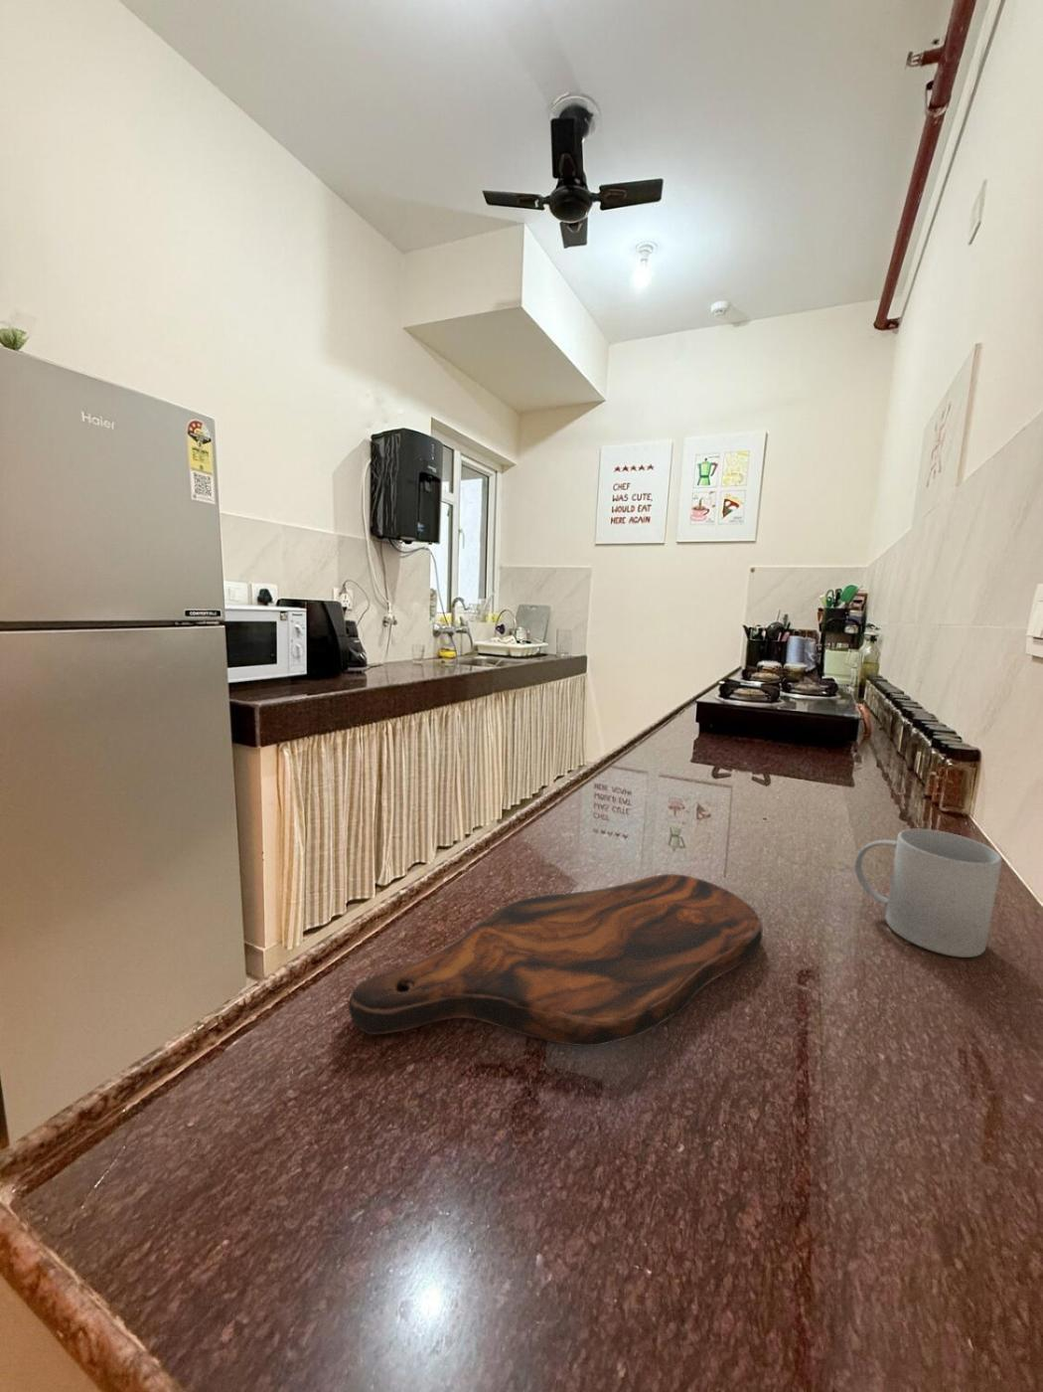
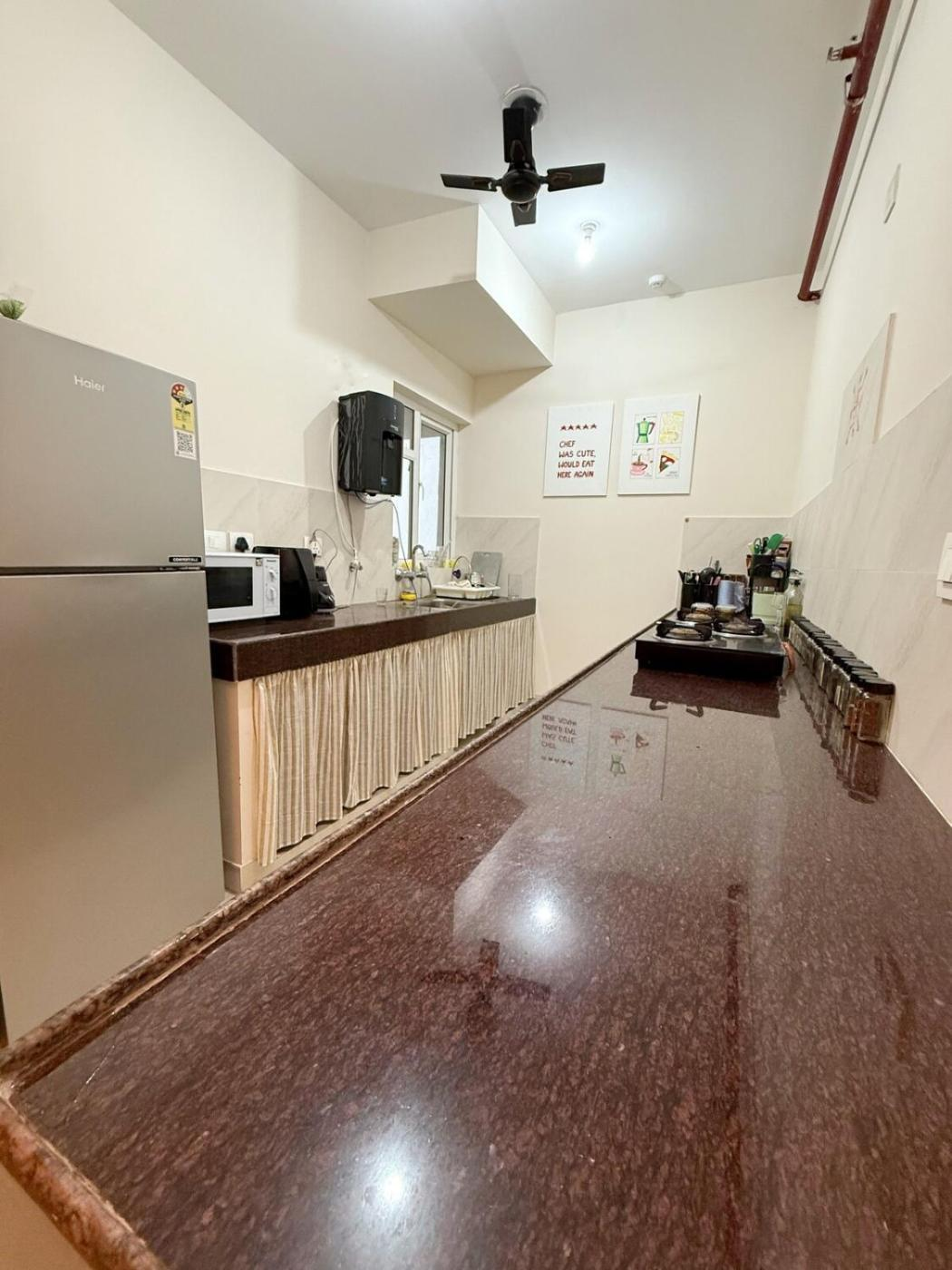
- cutting board [347,872,764,1047]
- mug [855,829,1004,958]
